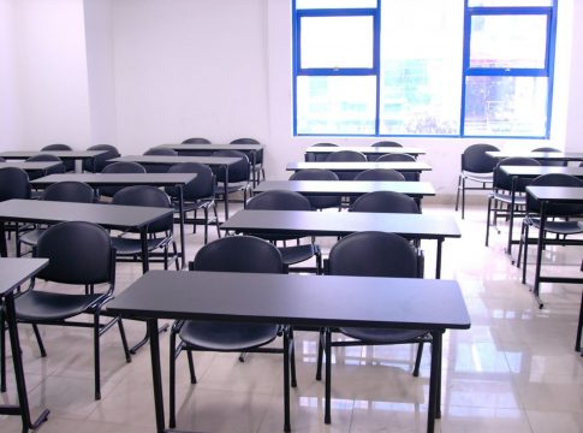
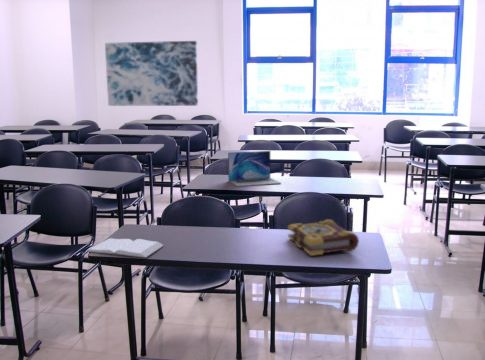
+ laptop [227,150,282,187]
+ book [287,218,360,257]
+ book [84,237,165,259]
+ wall art [104,40,199,107]
